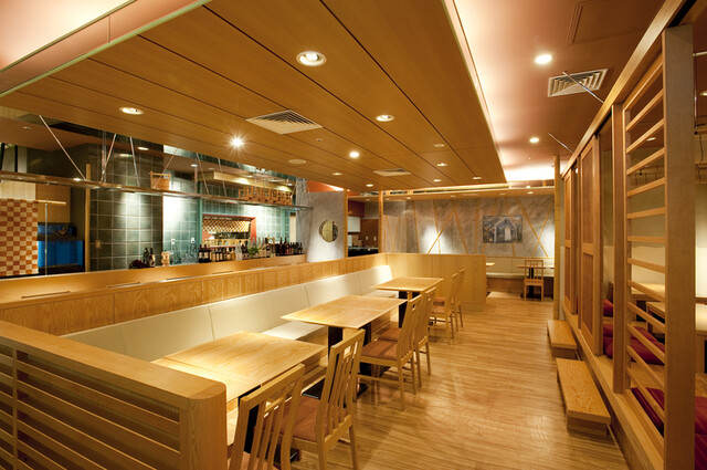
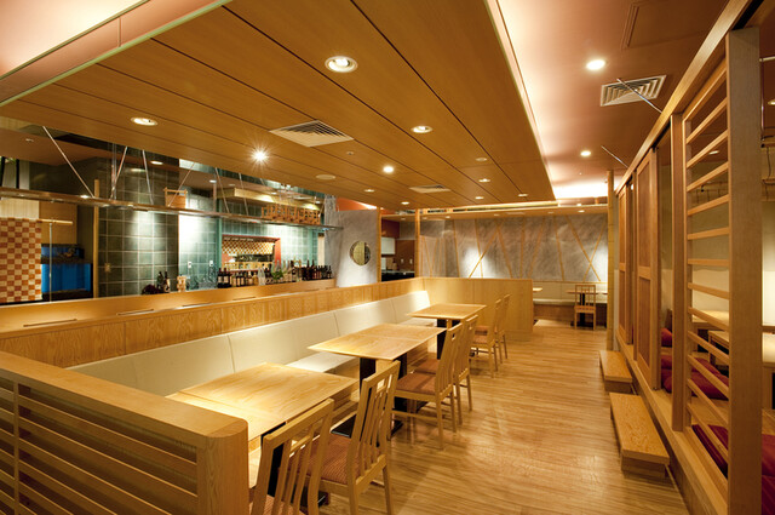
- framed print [482,215,524,244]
